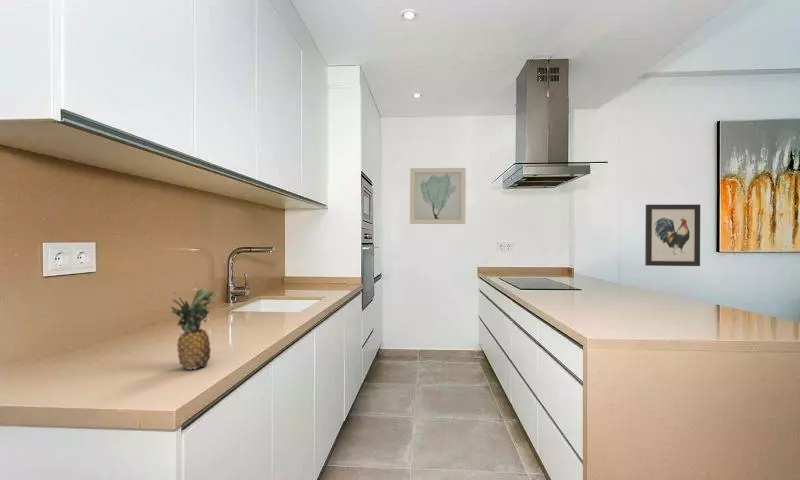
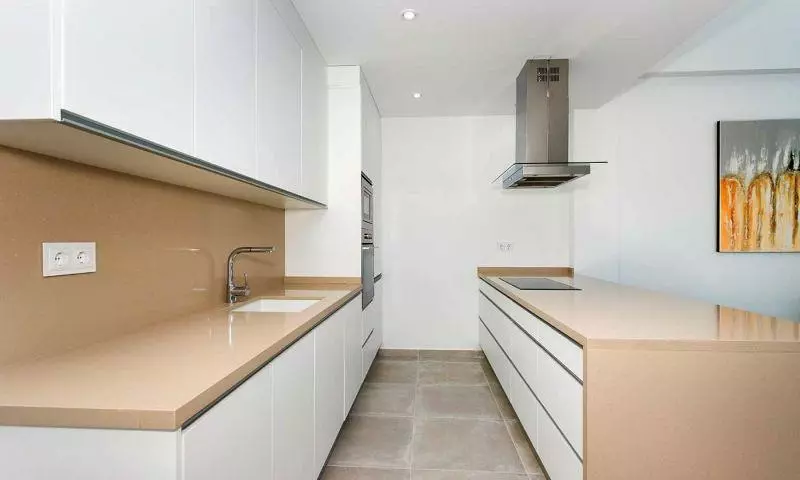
- wall art [409,167,467,225]
- wall art [644,204,701,267]
- fruit [169,285,223,371]
